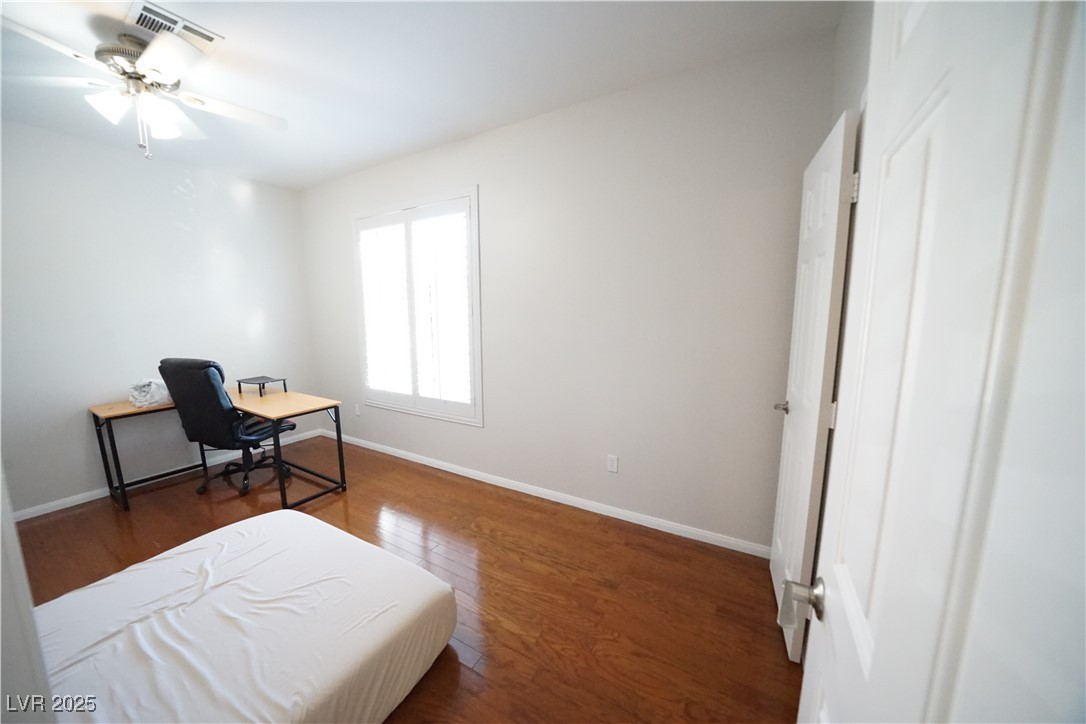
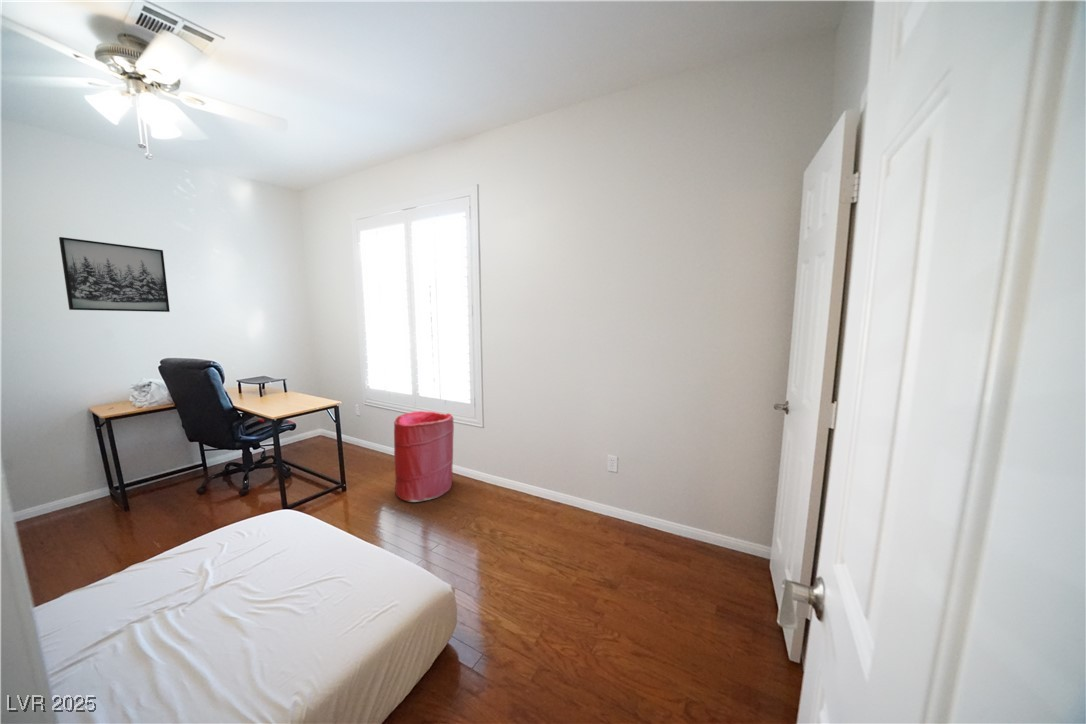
+ laundry hamper [393,410,455,503]
+ wall art [58,236,171,313]
